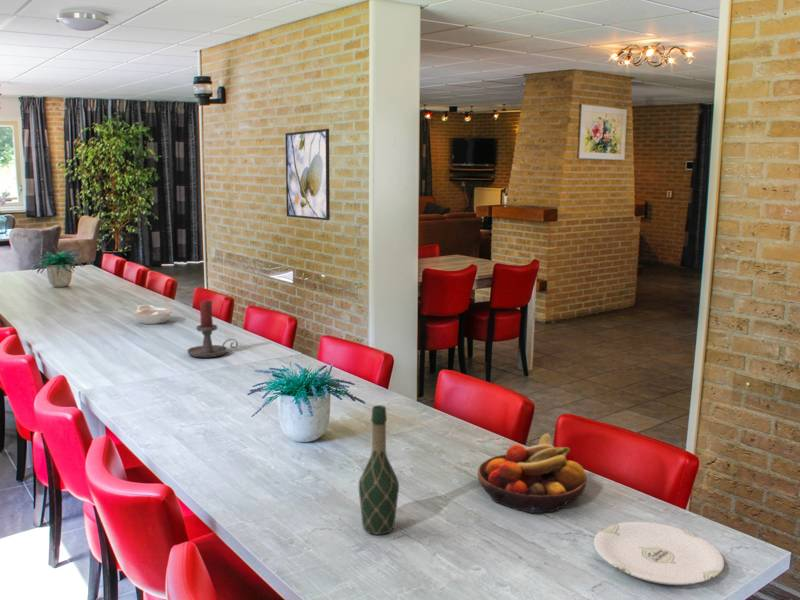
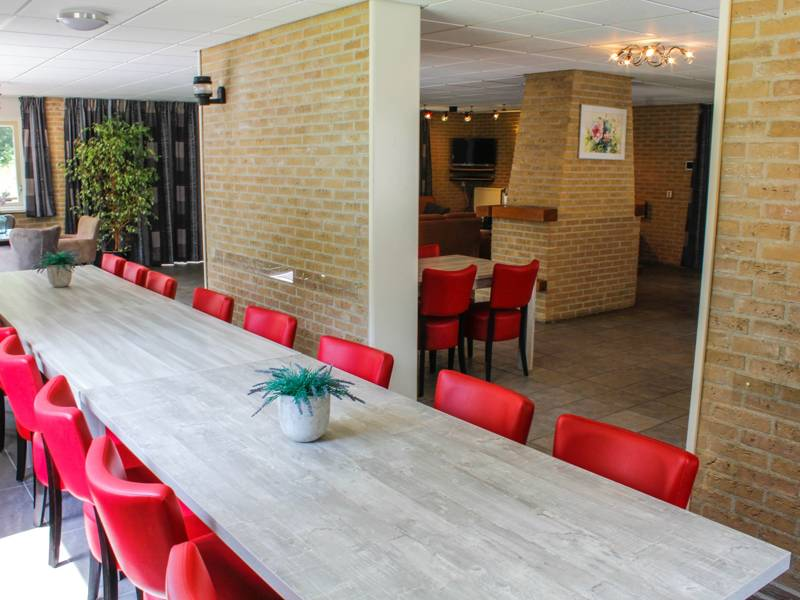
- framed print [284,128,331,221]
- plate [593,521,725,586]
- candle holder [186,299,239,359]
- bowl [132,303,174,325]
- fruit bowl [477,432,588,514]
- wine bottle [358,404,400,536]
